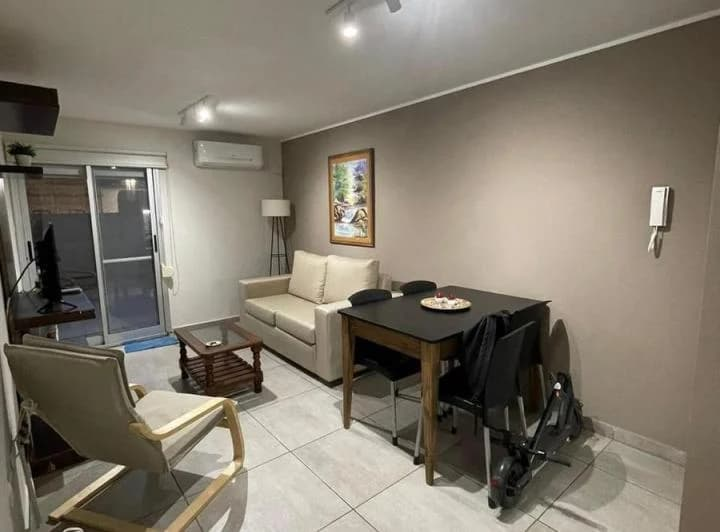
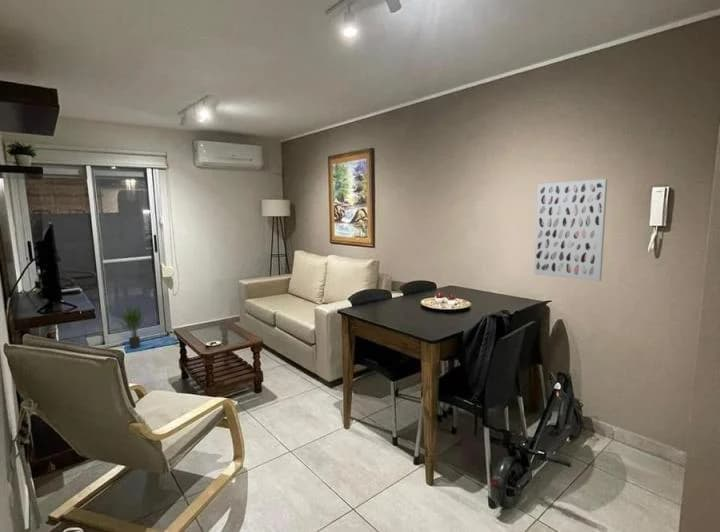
+ potted plant [112,302,149,349]
+ wall art [533,178,608,282]
